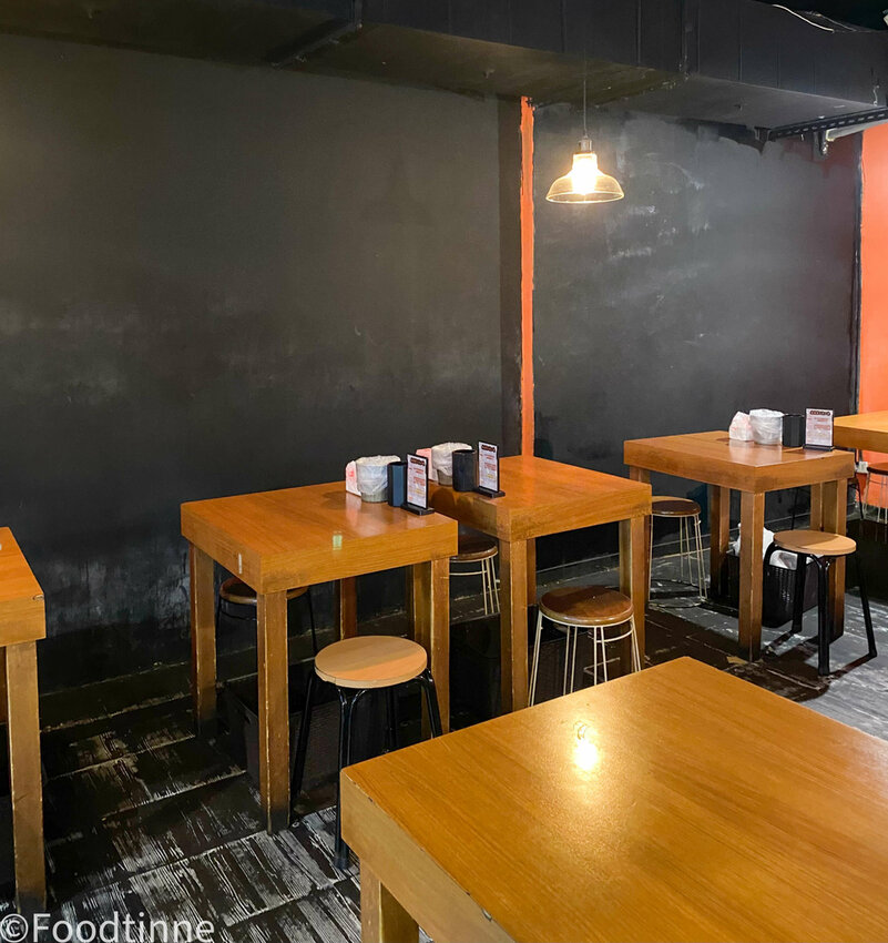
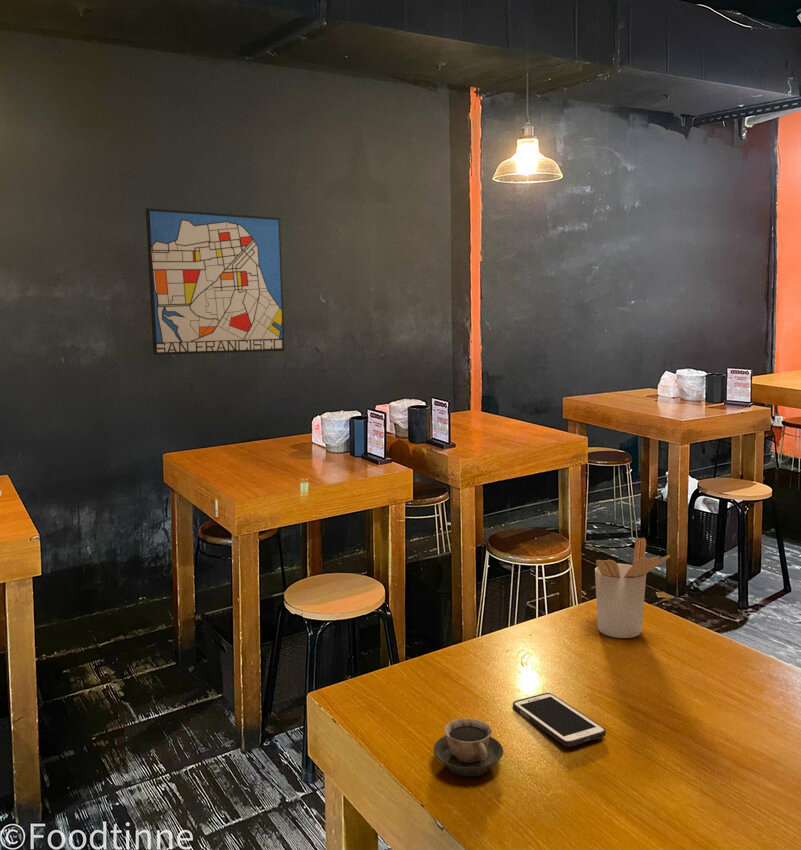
+ utensil holder [594,537,671,639]
+ cup [433,717,504,777]
+ wall art [145,207,286,356]
+ cell phone [512,692,607,748]
